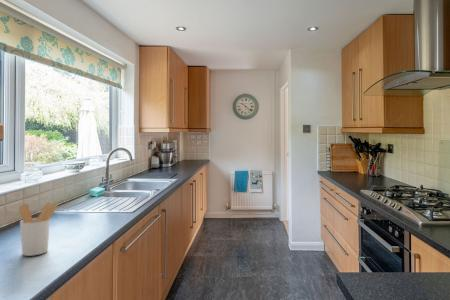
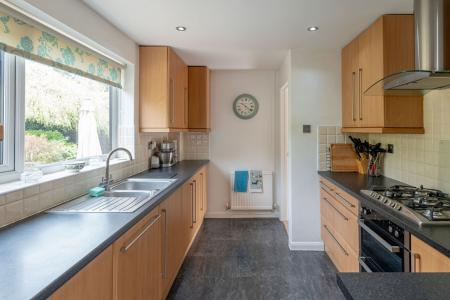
- utensil holder [18,202,59,257]
